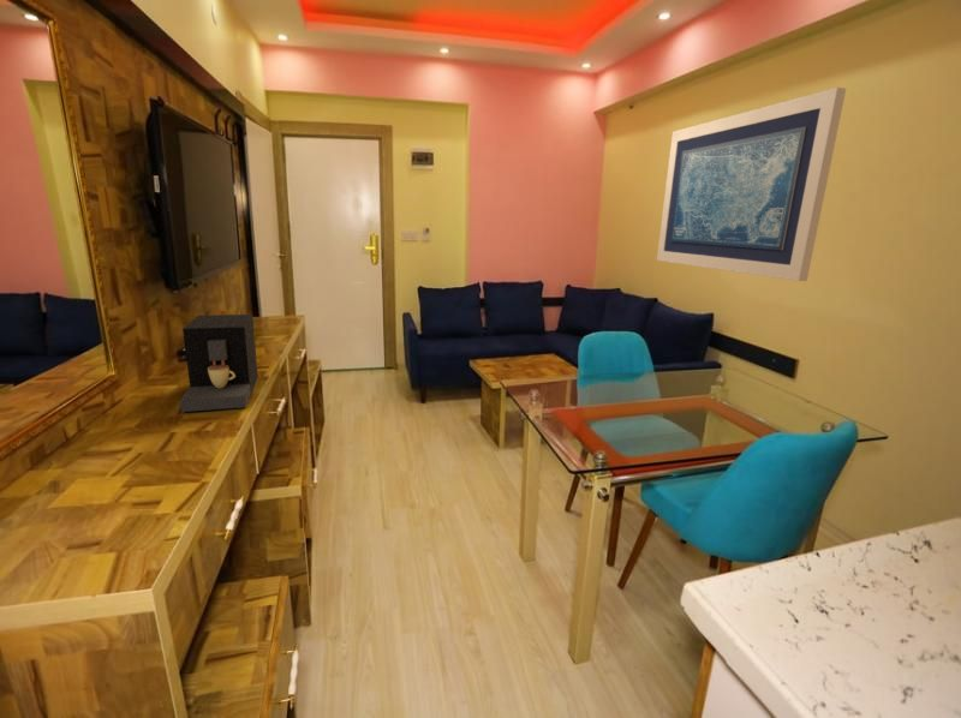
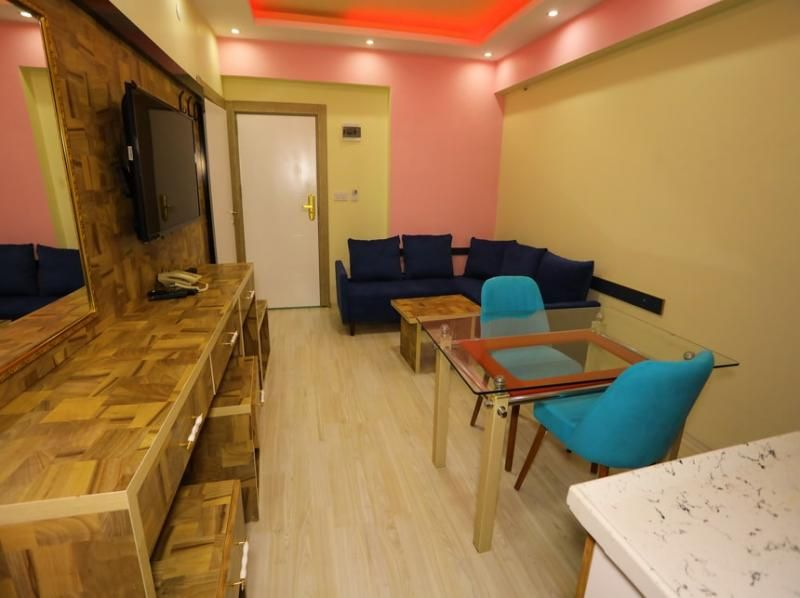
- wall art [656,86,847,282]
- coffee maker [179,313,259,413]
